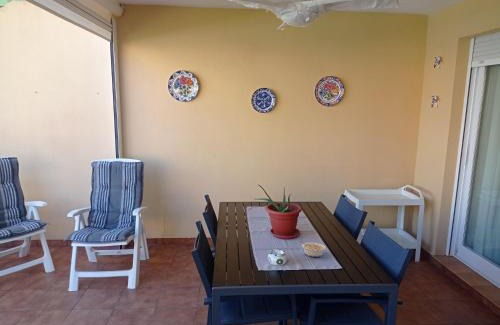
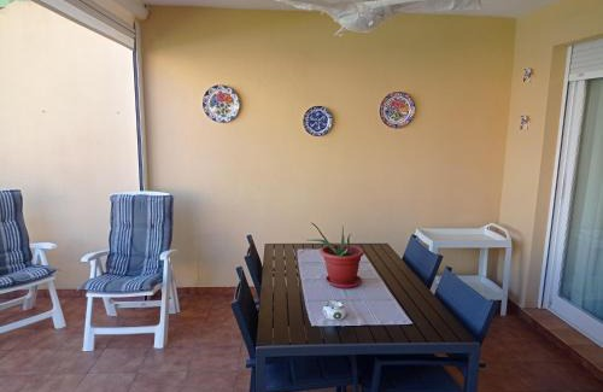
- legume [299,240,327,258]
